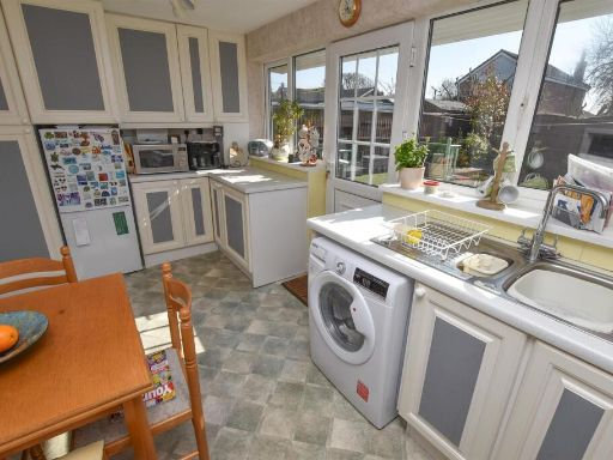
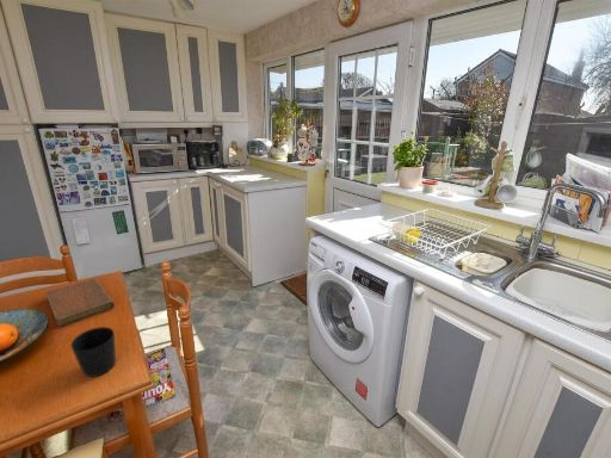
+ notebook [44,278,116,328]
+ cup [70,326,117,378]
